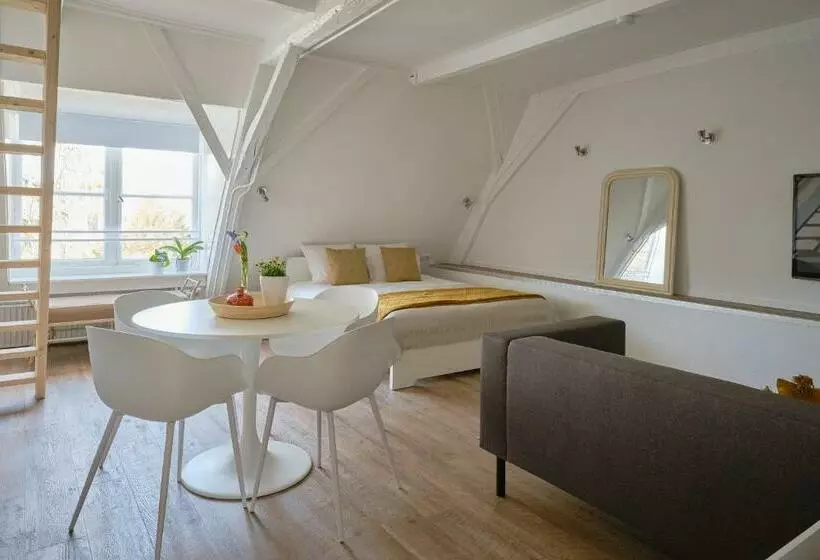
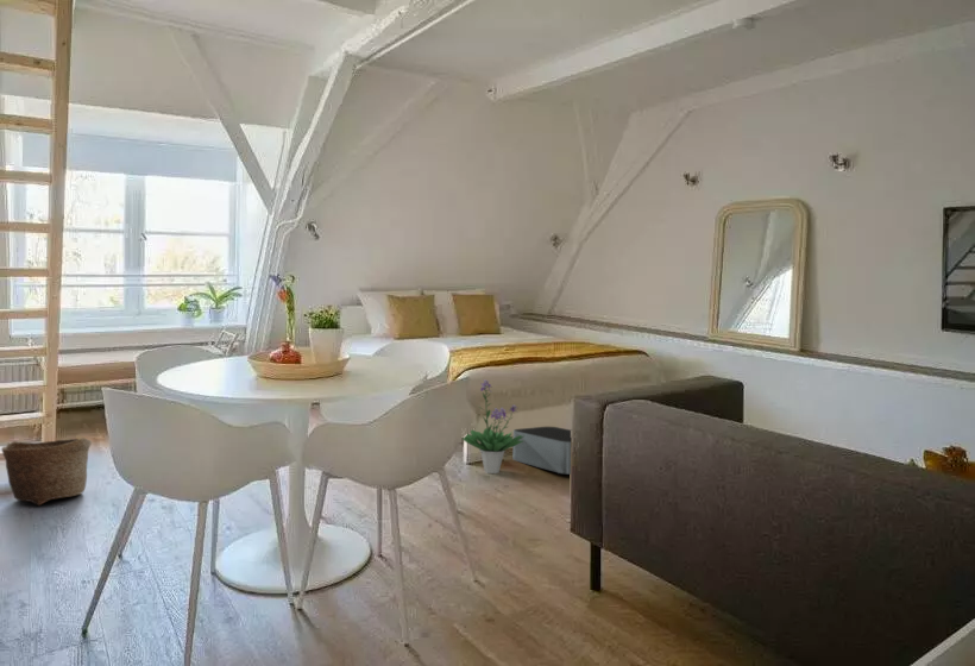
+ potted plant [461,378,524,475]
+ basket [0,436,93,507]
+ storage bin [511,426,572,476]
